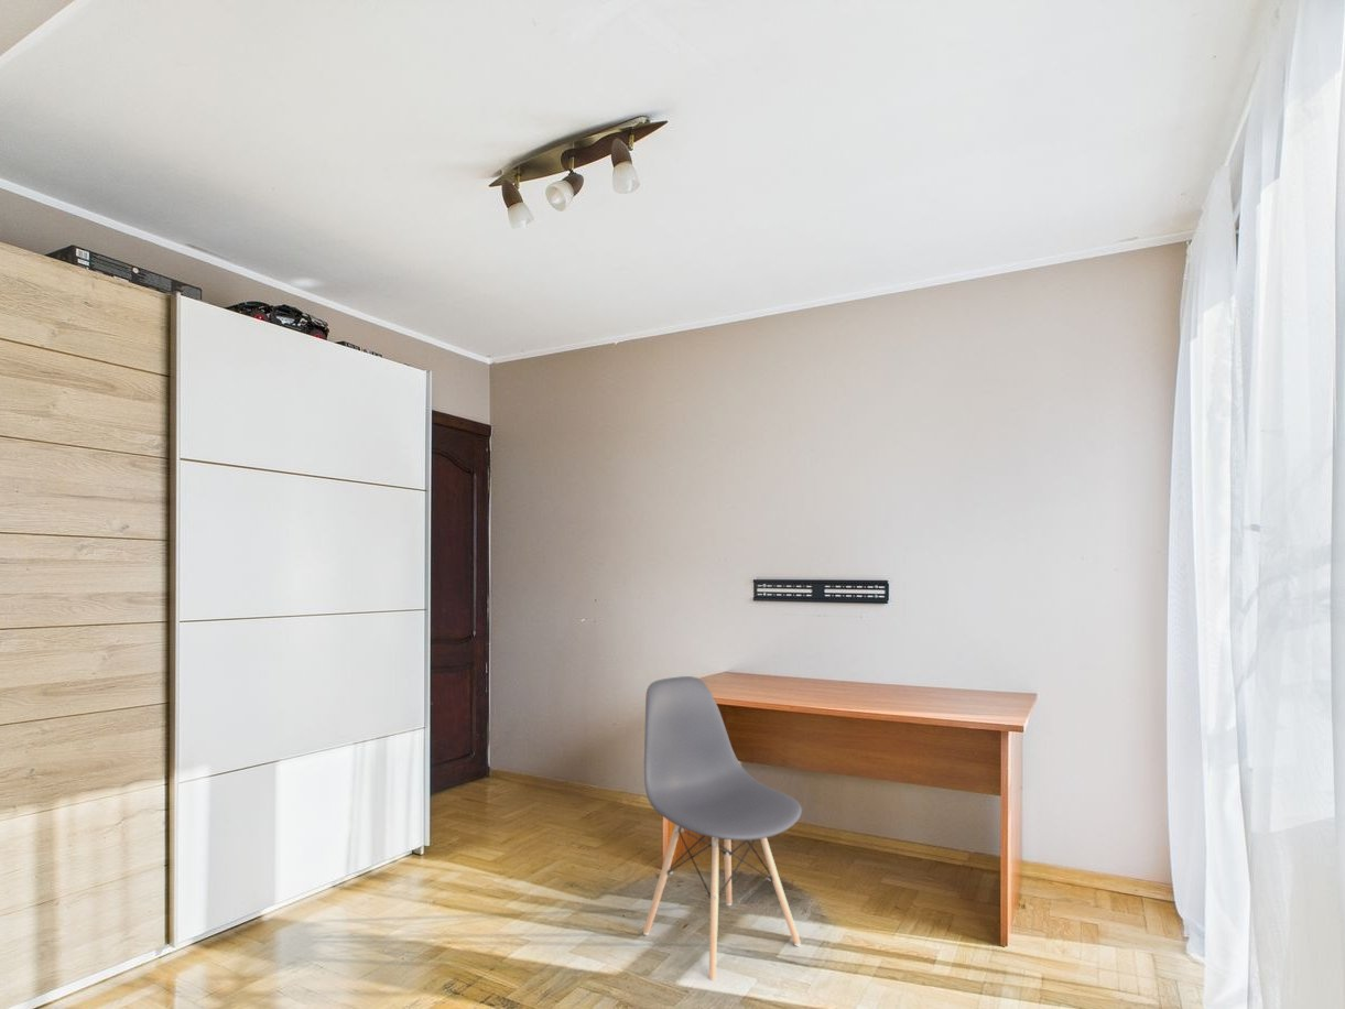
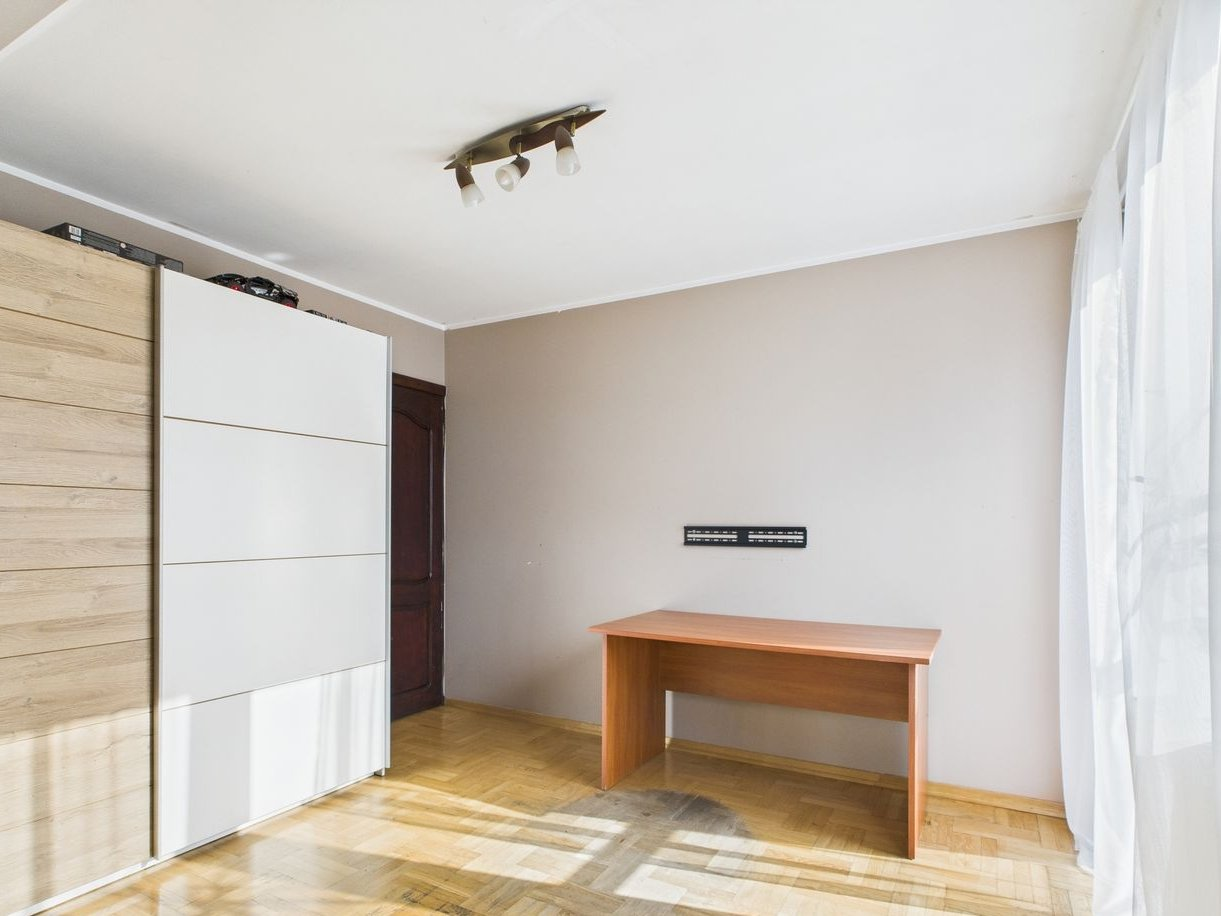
- chair [642,675,803,981]
